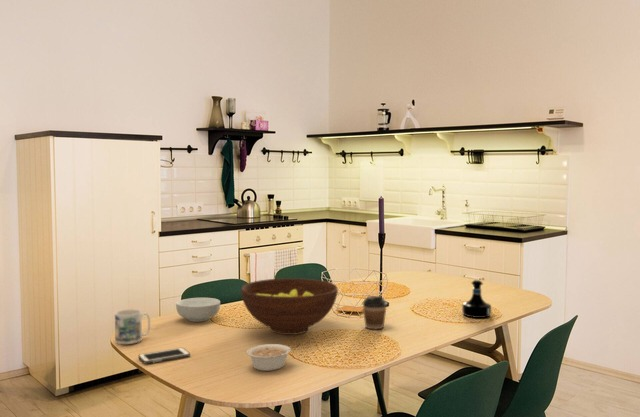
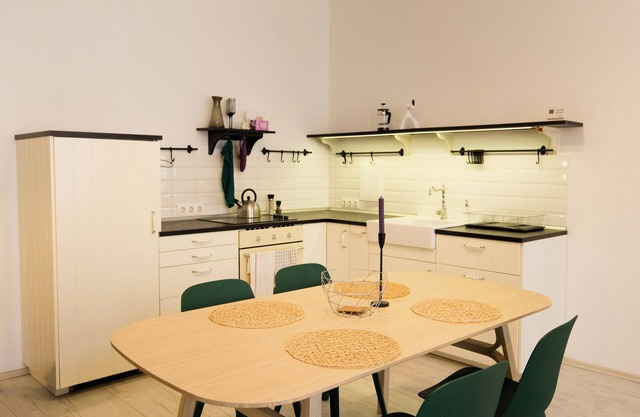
- mug [114,308,151,345]
- fruit bowl [240,277,339,336]
- cereal bowl [175,297,221,323]
- coffee cup [362,295,388,330]
- legume [246,343,301,372]
- tequila bottle [461,279,492,319]
- cell phone [137,347,191,365]
